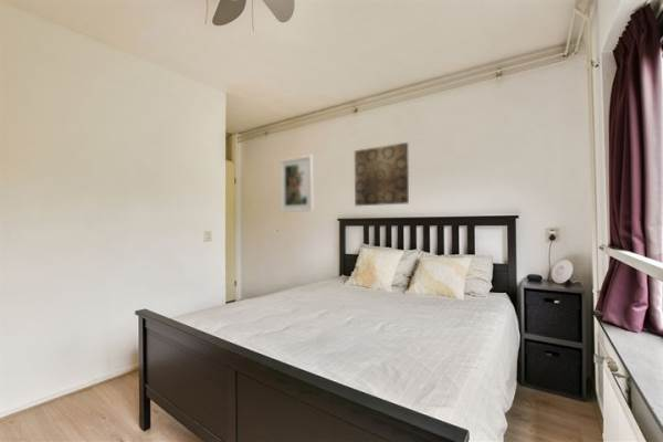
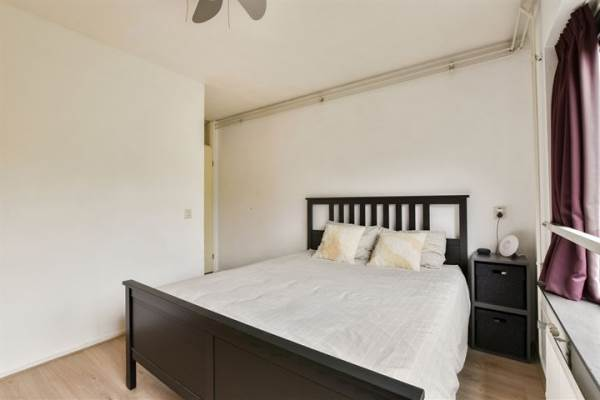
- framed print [280,155,314,213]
- wall art [354,141,410,207]
